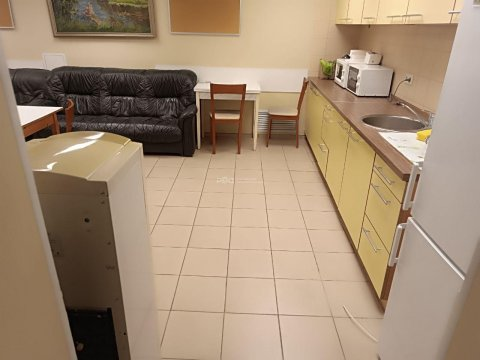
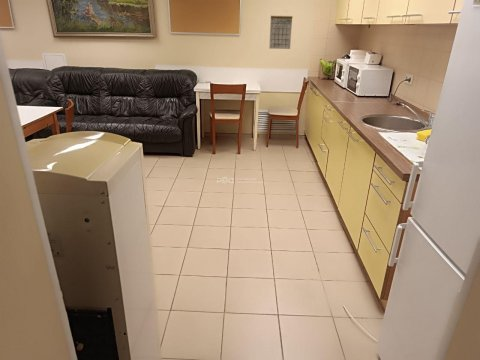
+ calendar [268,10,294,50]
